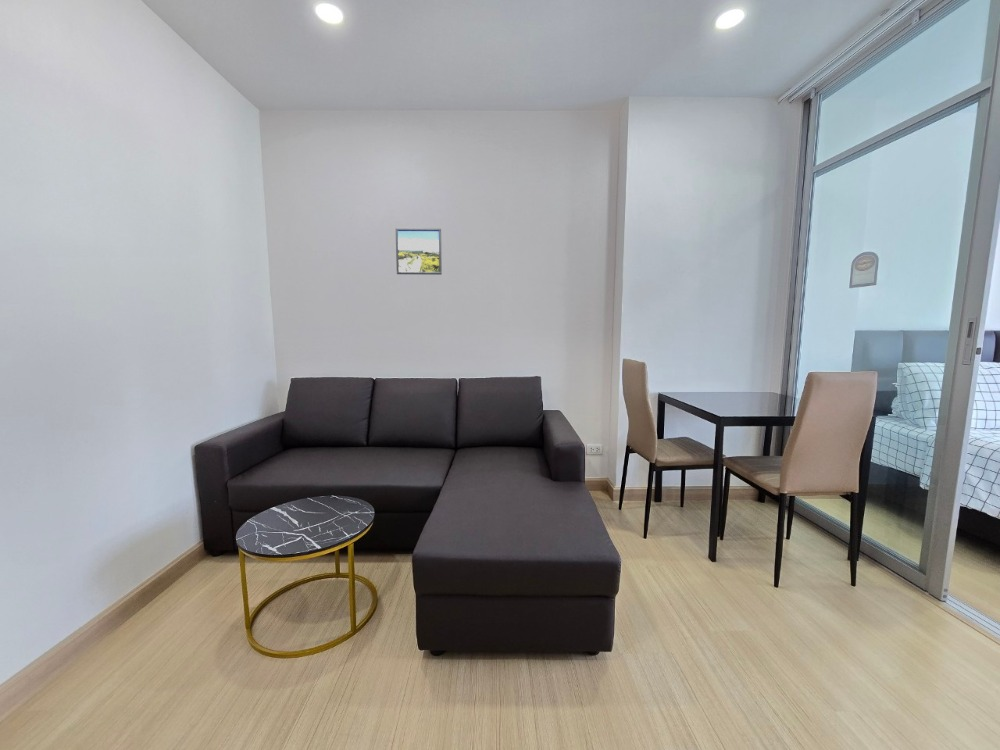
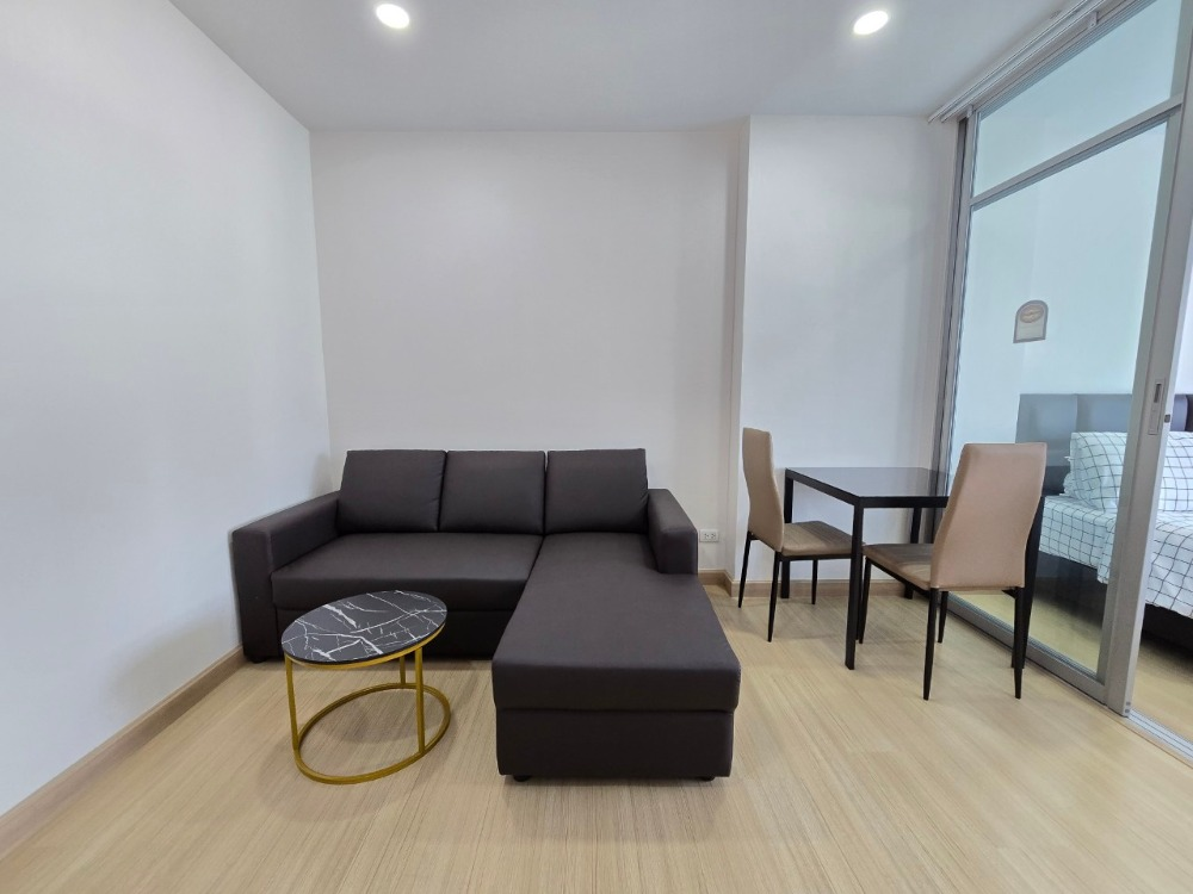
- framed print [395,227,443,276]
